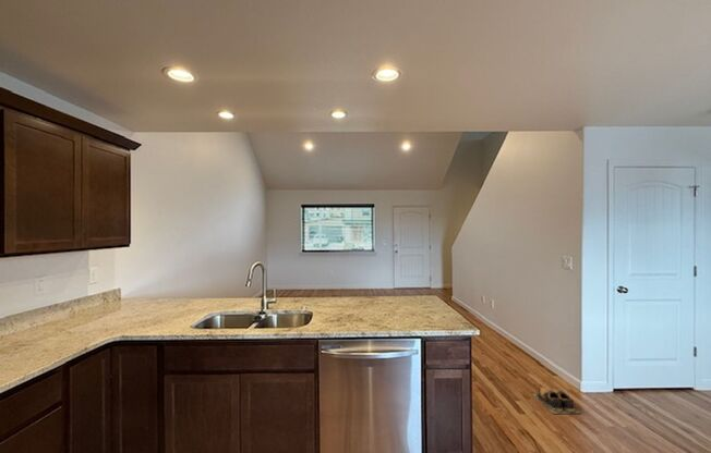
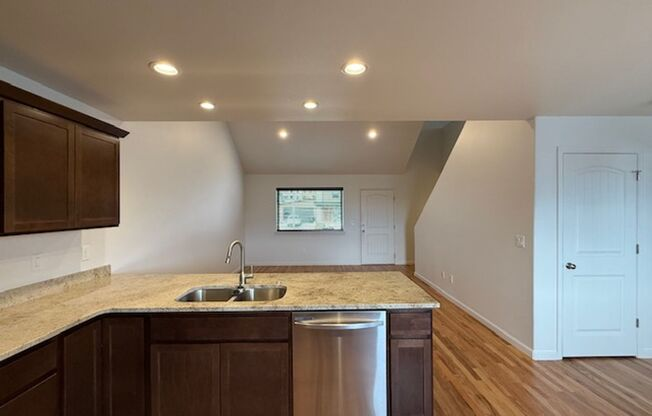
- shoes [532,387,581,415]
